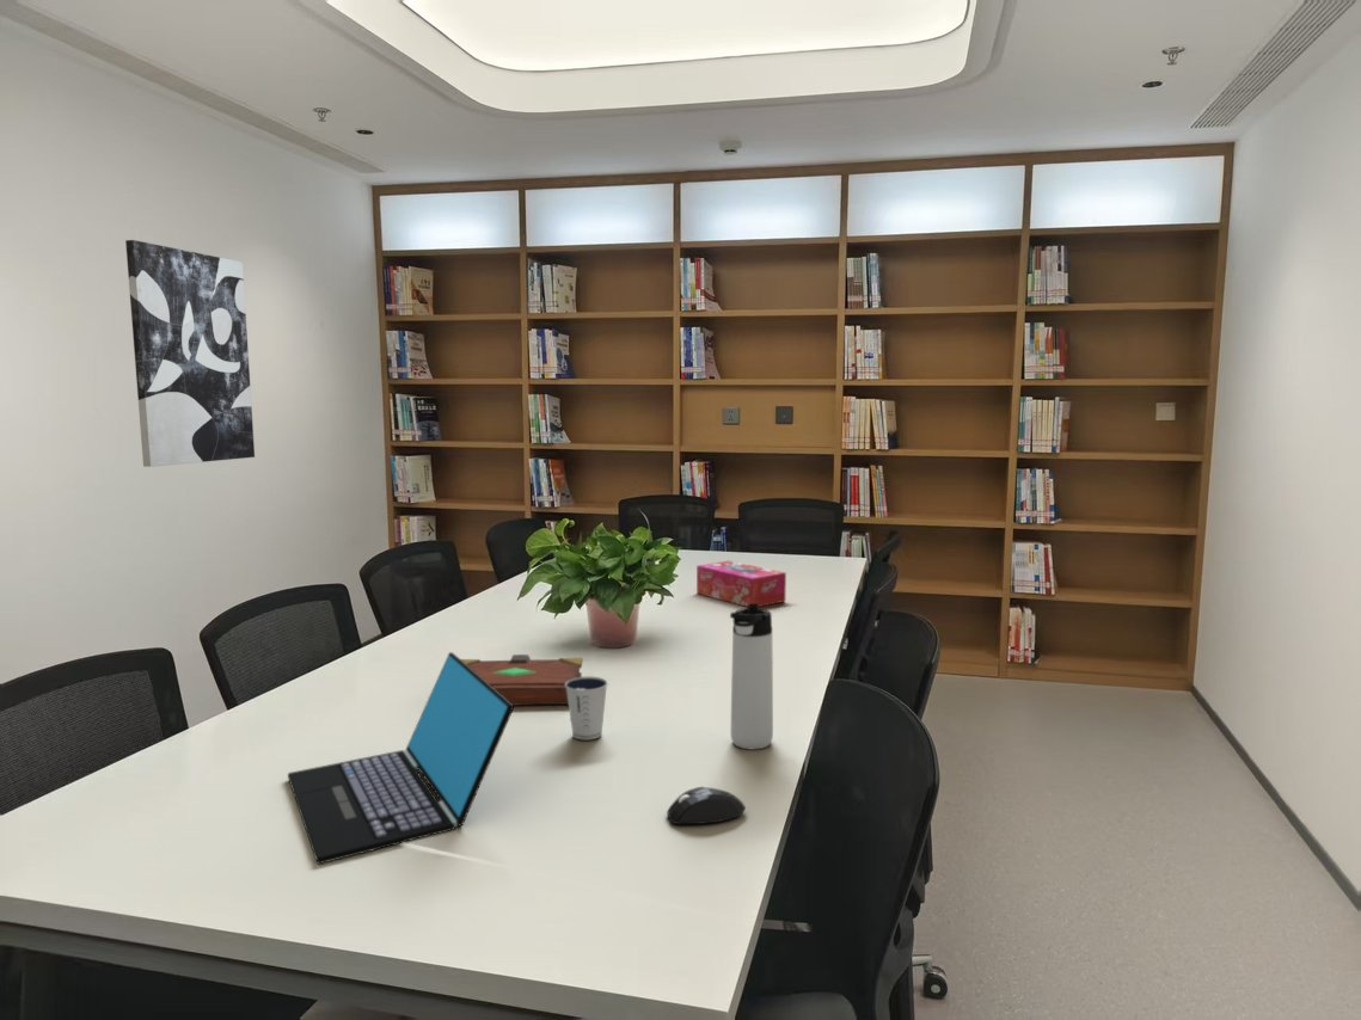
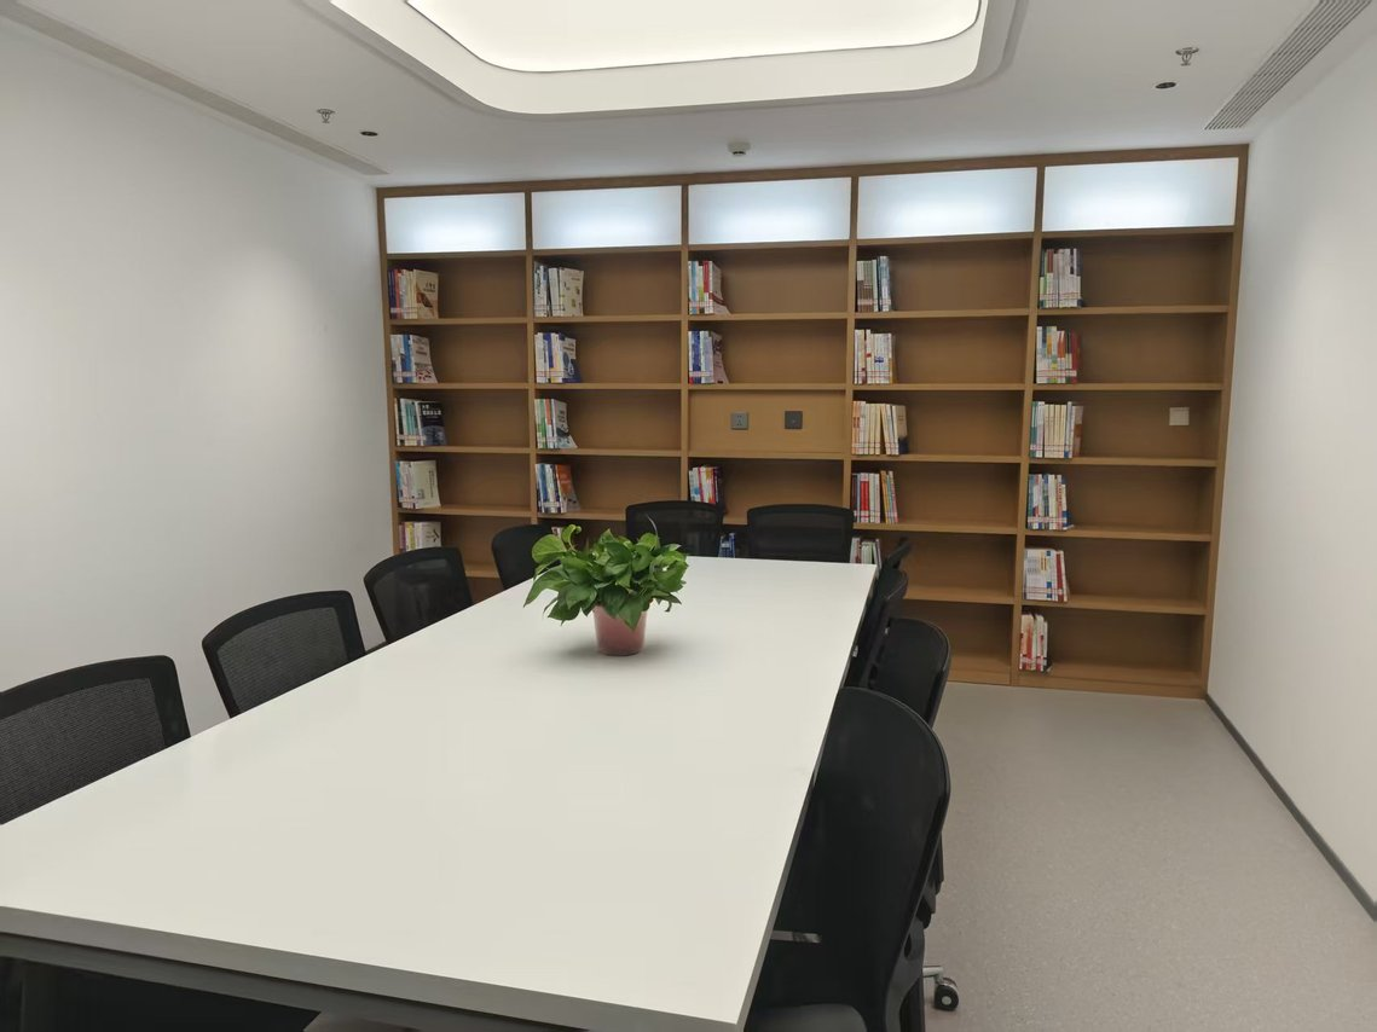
- laptop [287,651,515,865]
- dixie cup [565,676,609,741]
- book [460,653,584,707]
- tissue box [695,560,787,608]
- mouse [666,786,747,825]
- wall art [124,239,256,468]
- thermos bottle [729,603,774,750]
